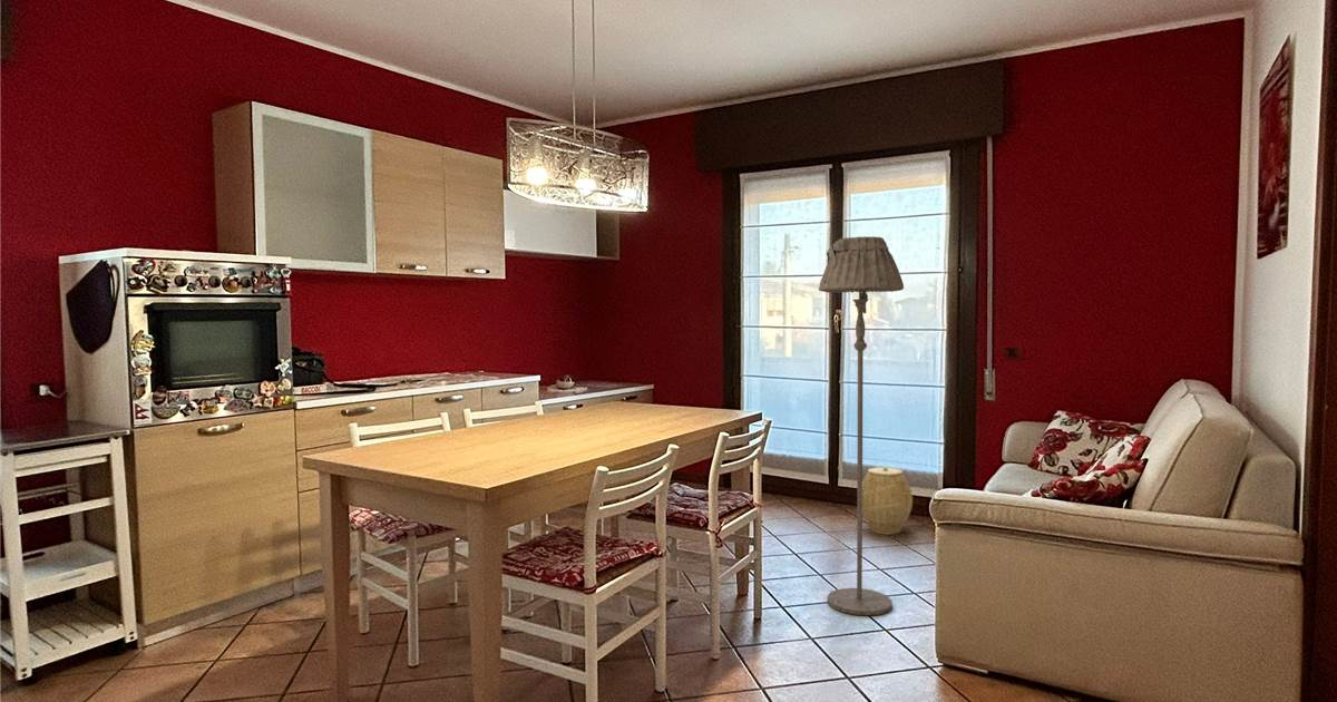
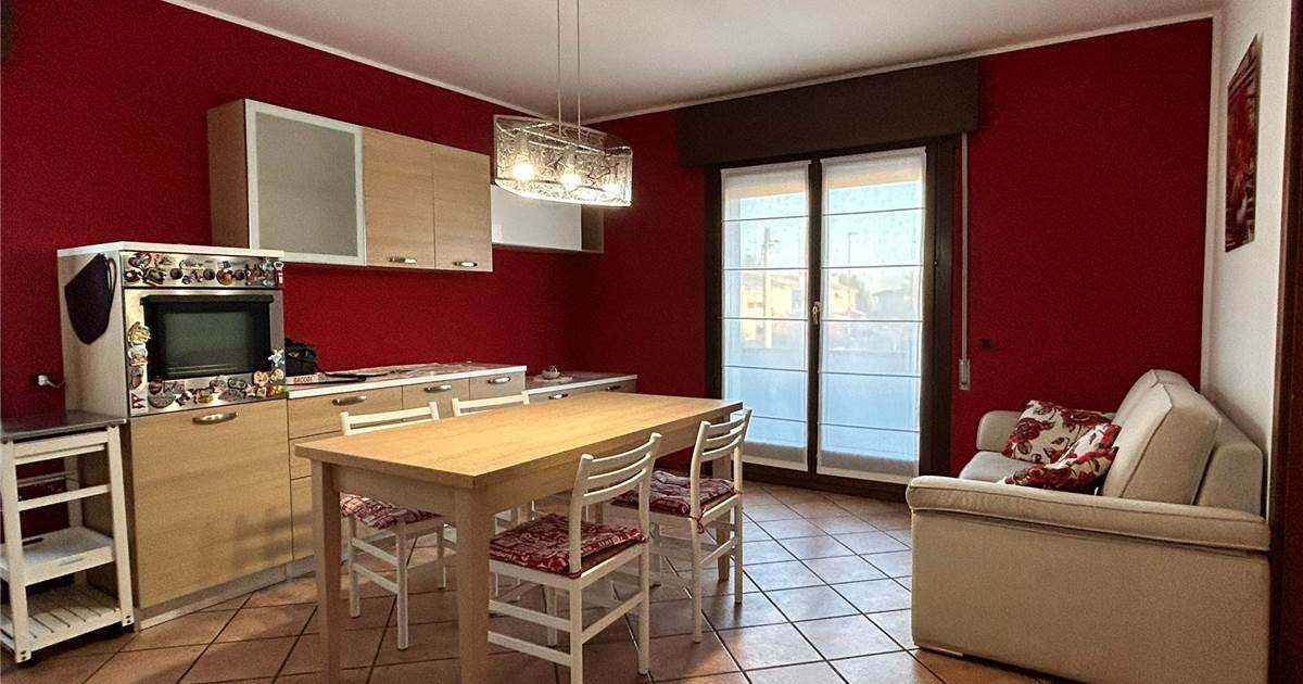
- floor lamp [818,235,905,616]
- woven basket [862,466,914,536]
